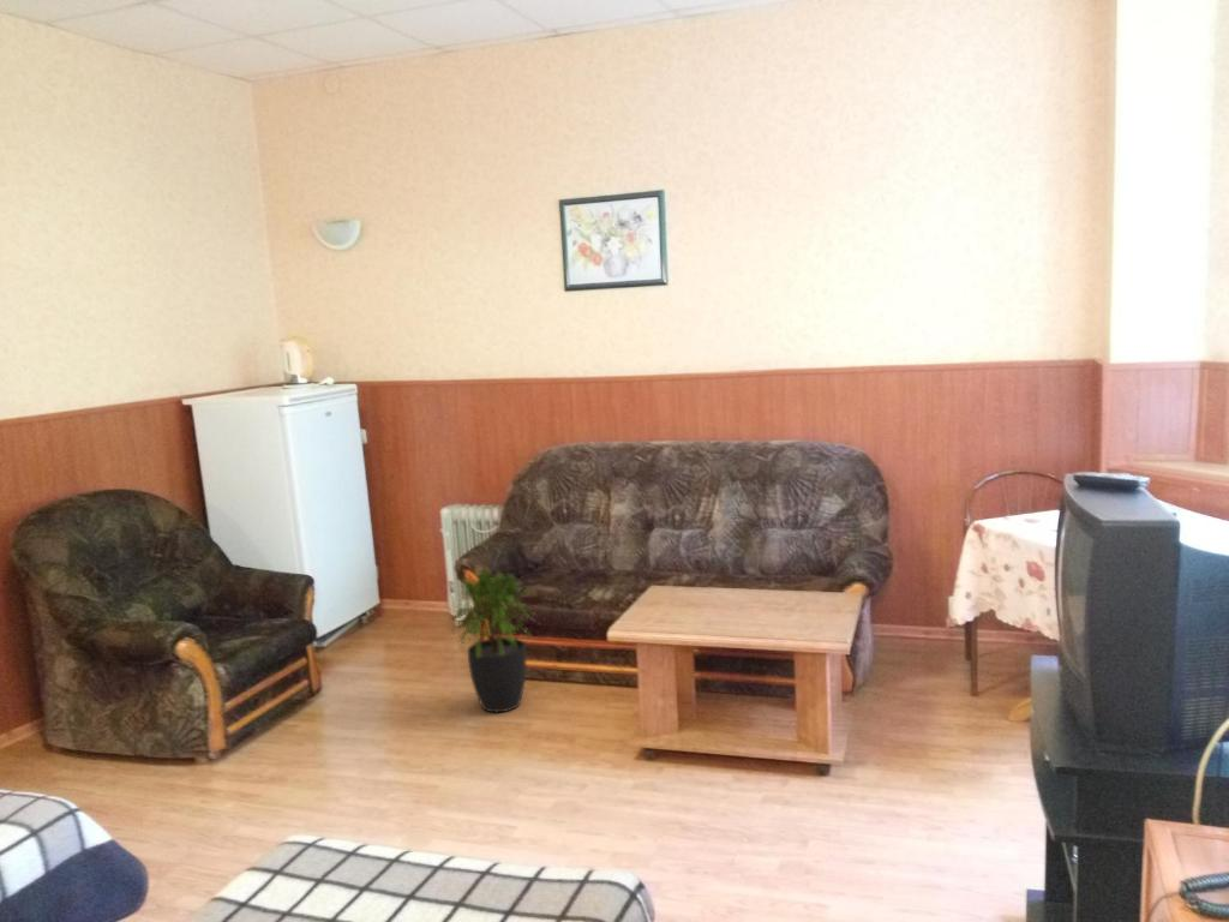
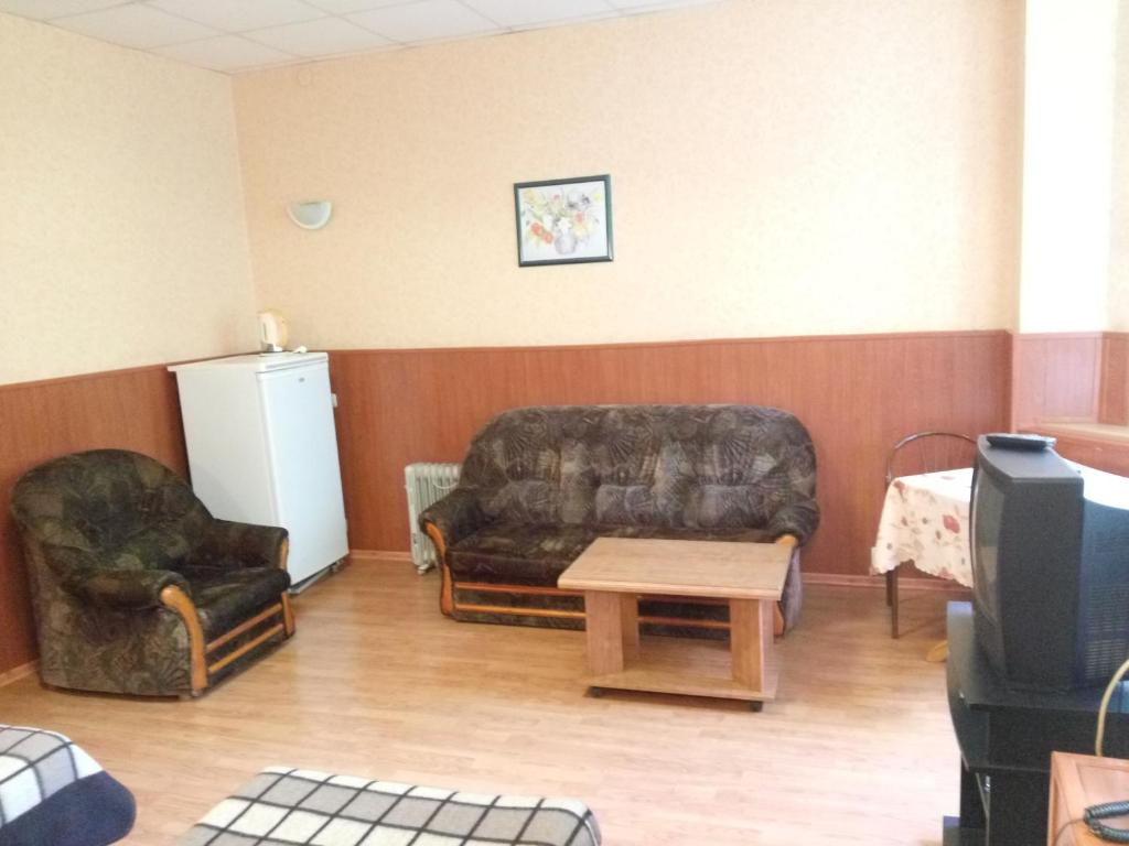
- potted plant [448,567,535,713]
